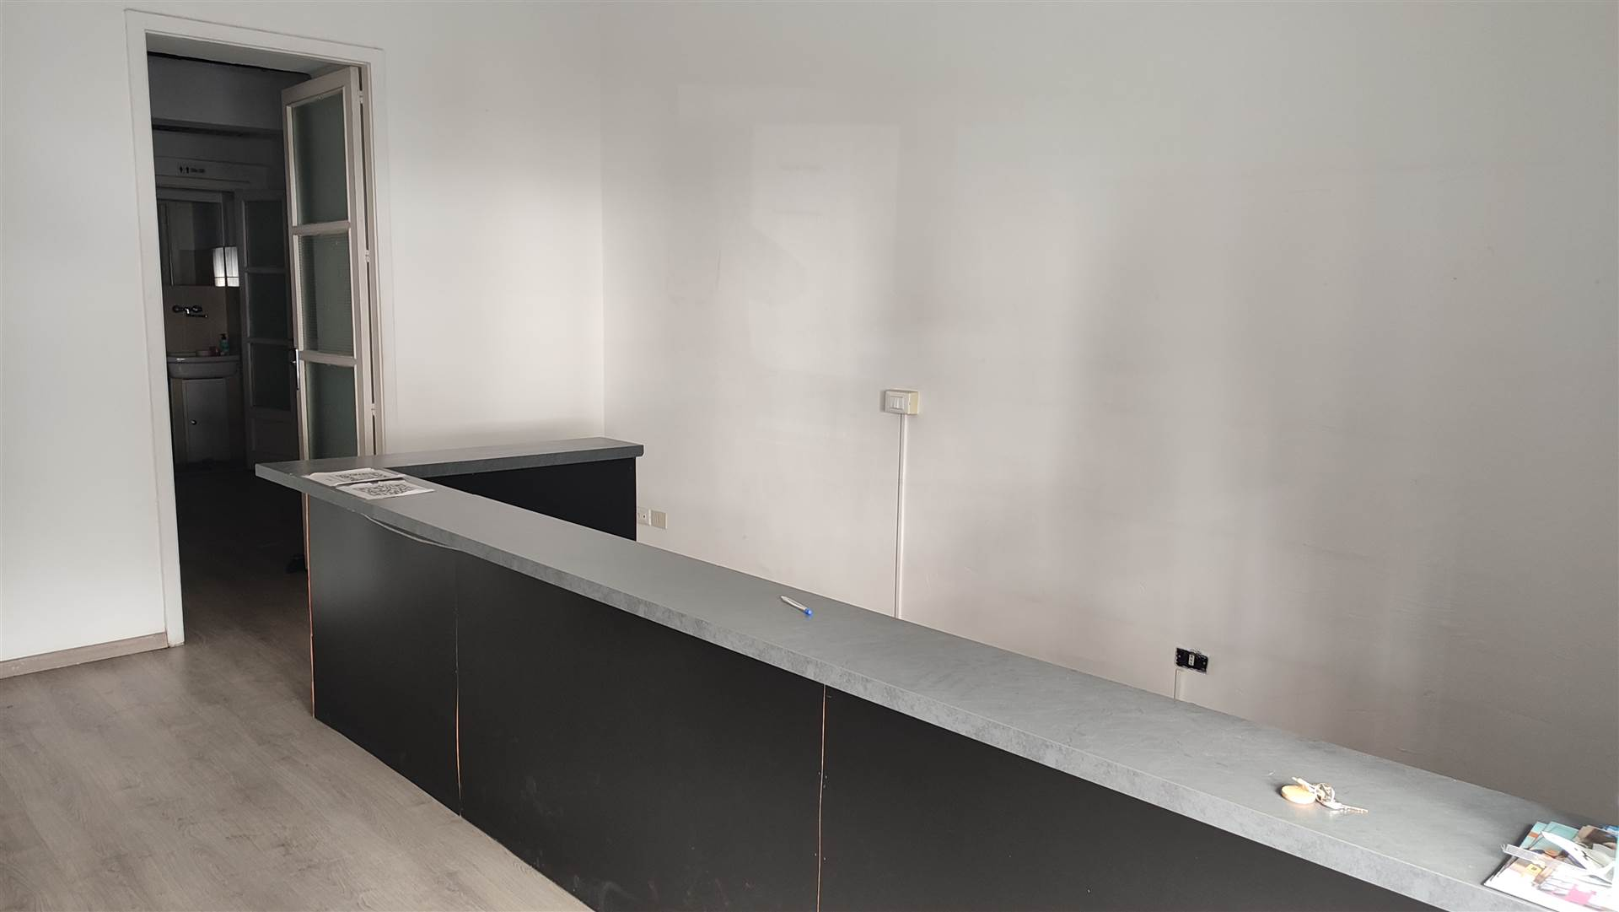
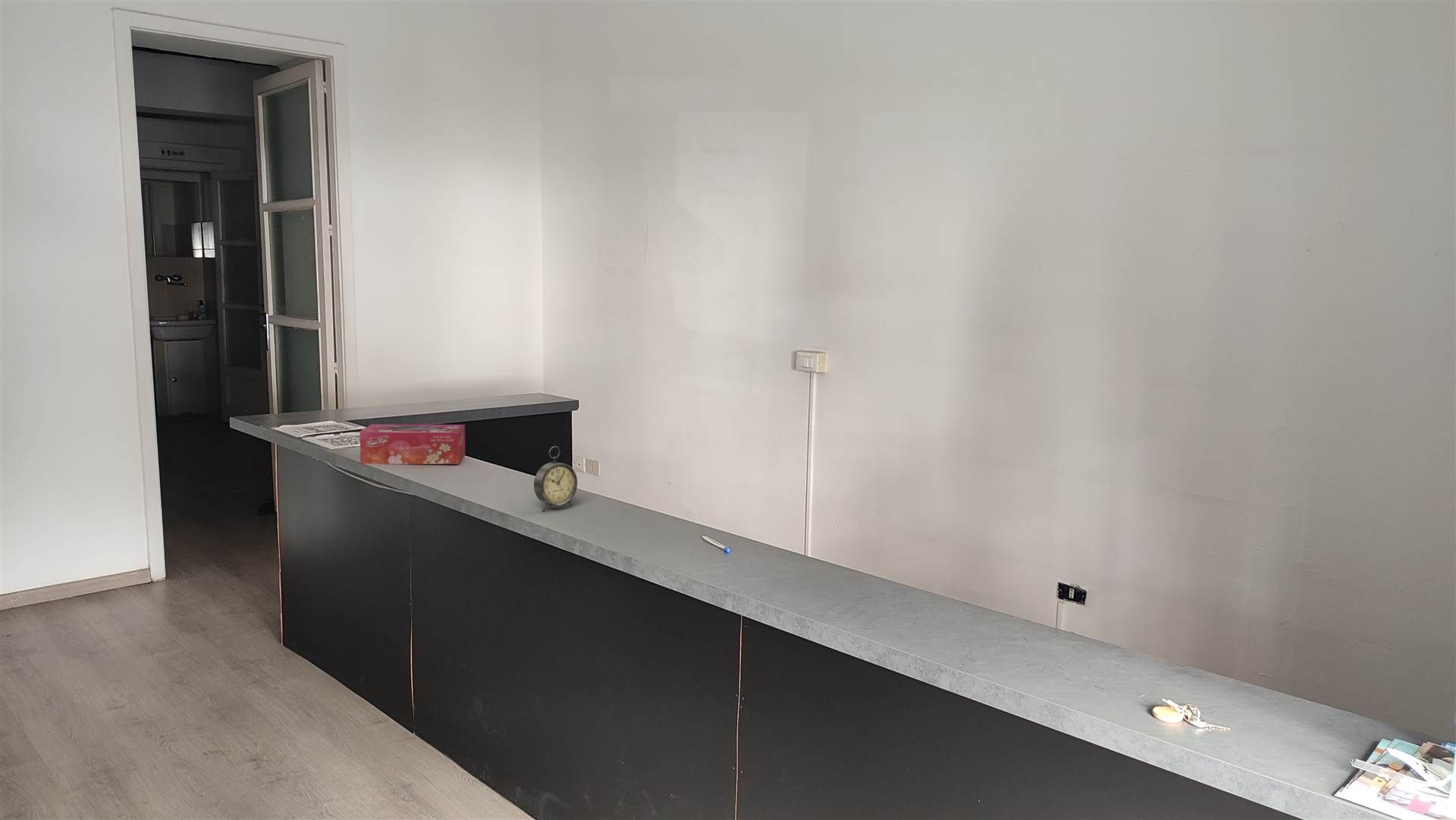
+ alarm clock [533,445,578,512]
+ tissue box [359,423,466,465]
